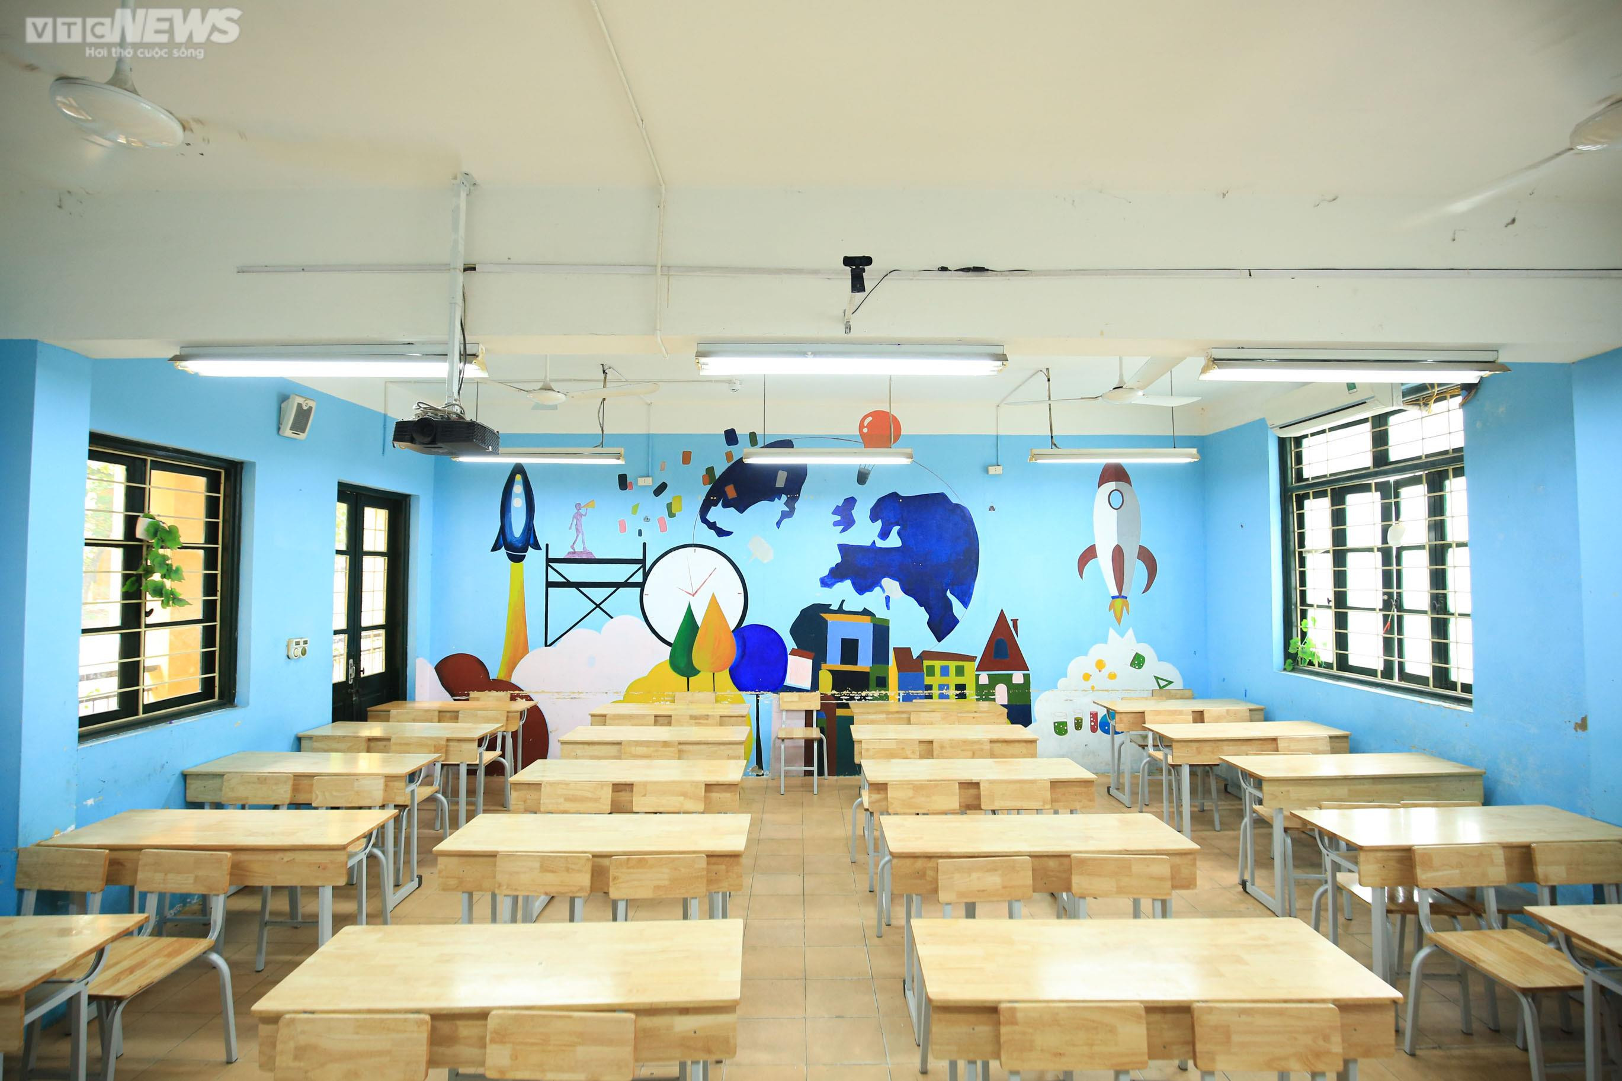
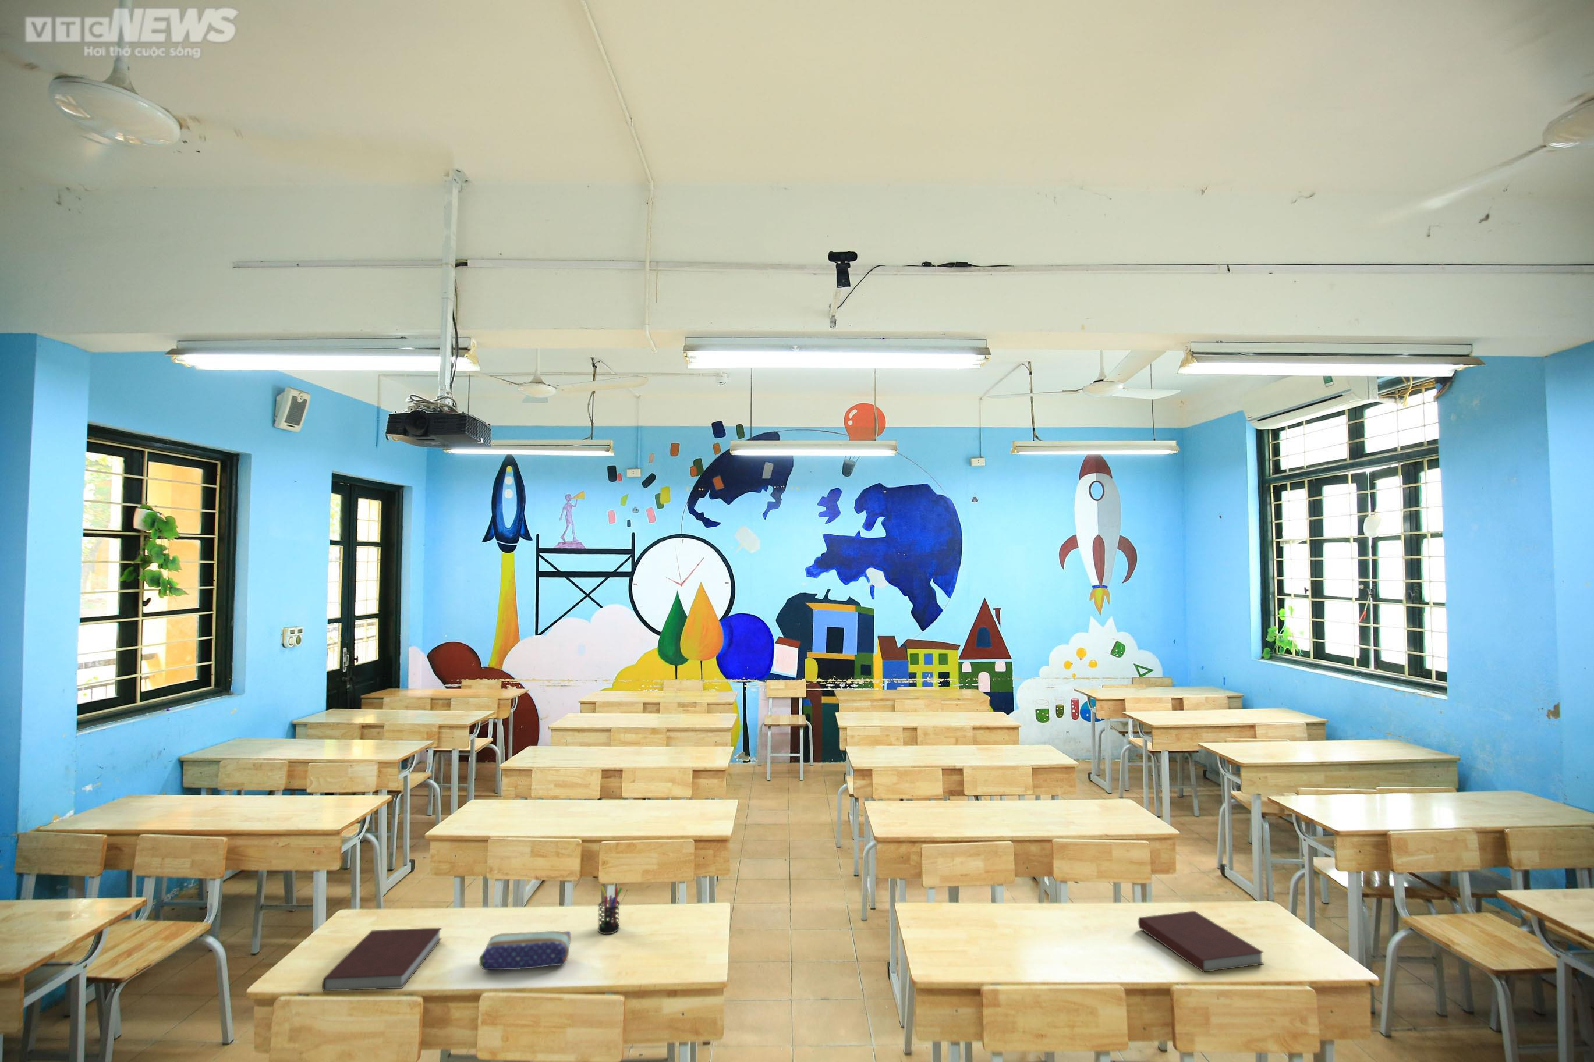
+ notebook [321,927,442,992]
+ notebook [1137,910,1265,973]
+ pen holder [598,885,623,934]
+ pencil case [478,930,572,971]
